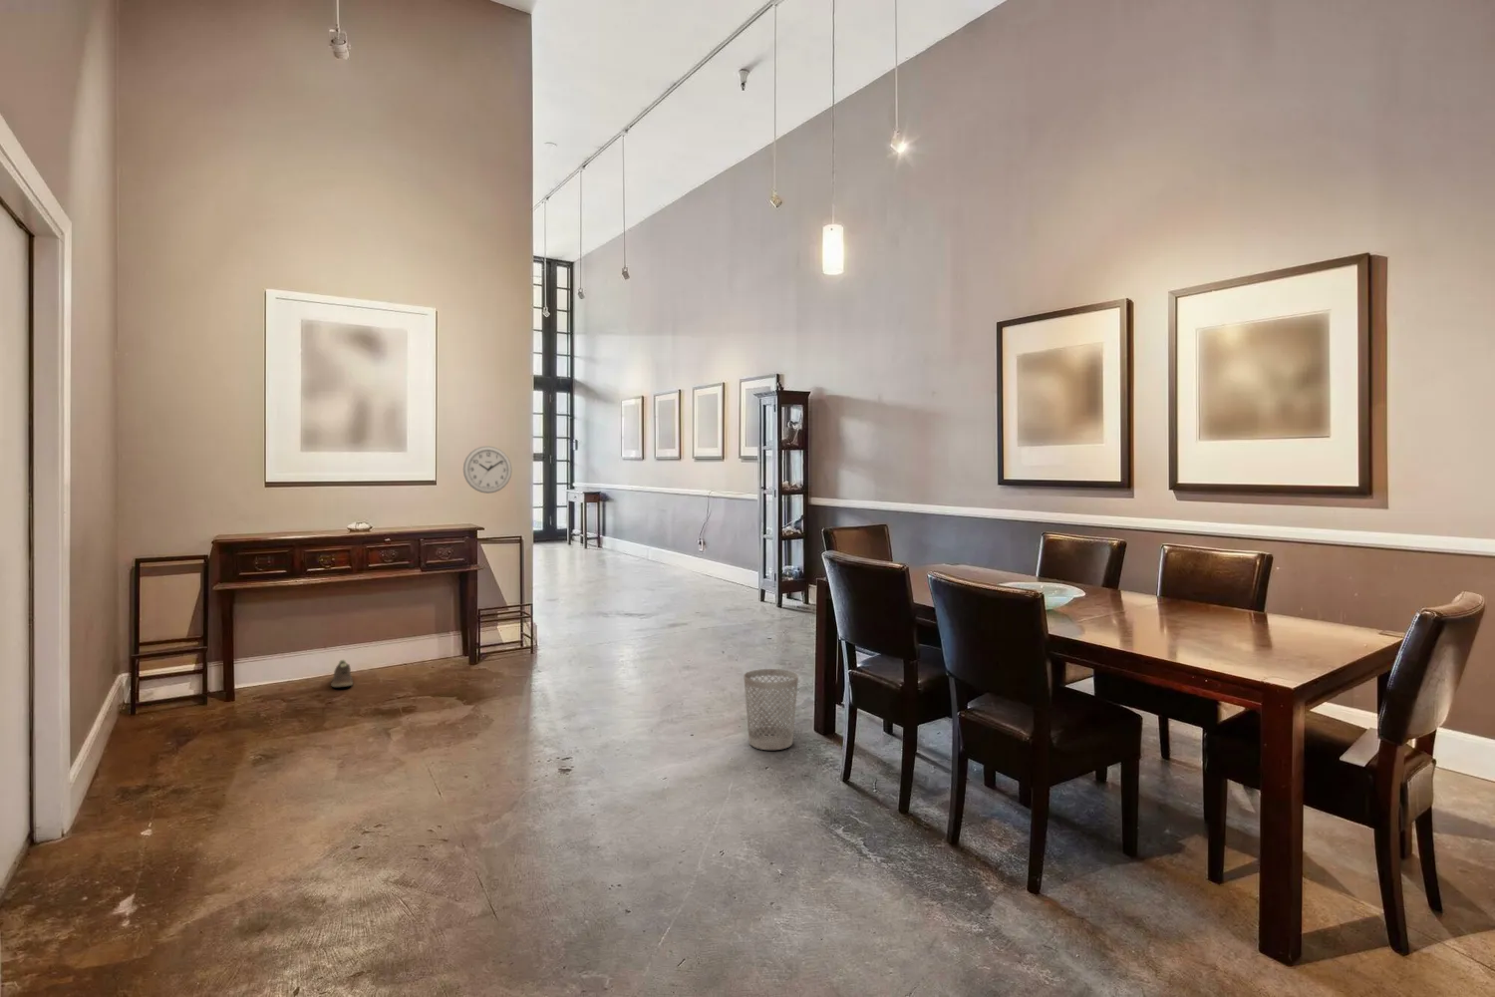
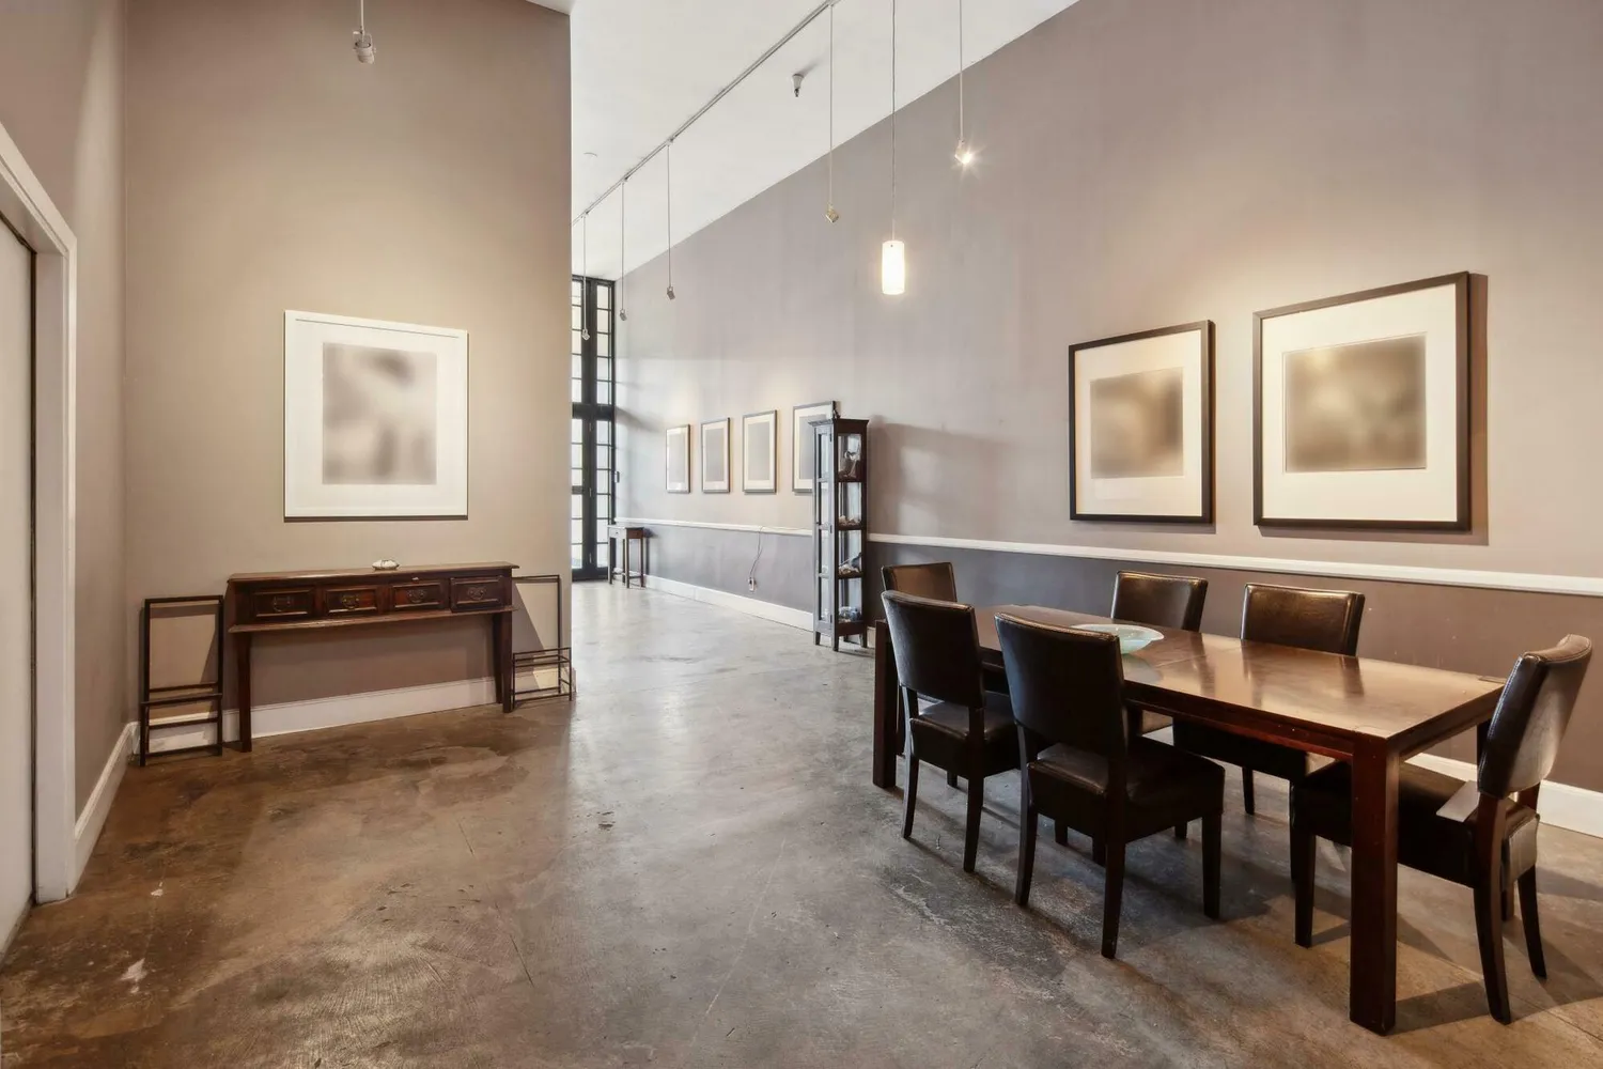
- wall clock [463,445,513,494]
- sneaker [330,659,354,688]
- wastebasket [743,668,800,751]
